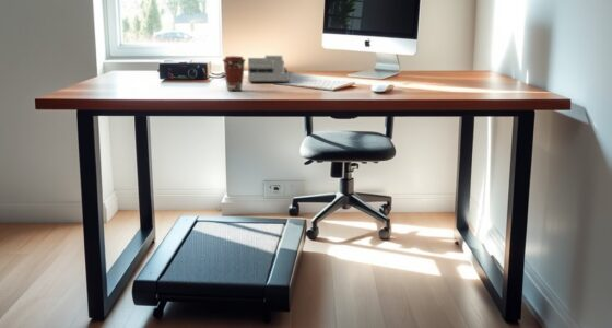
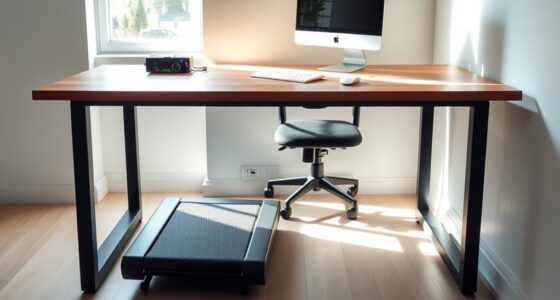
- coffee cup [222,55,247,92]
- desk organizer [247,55,291,82]
